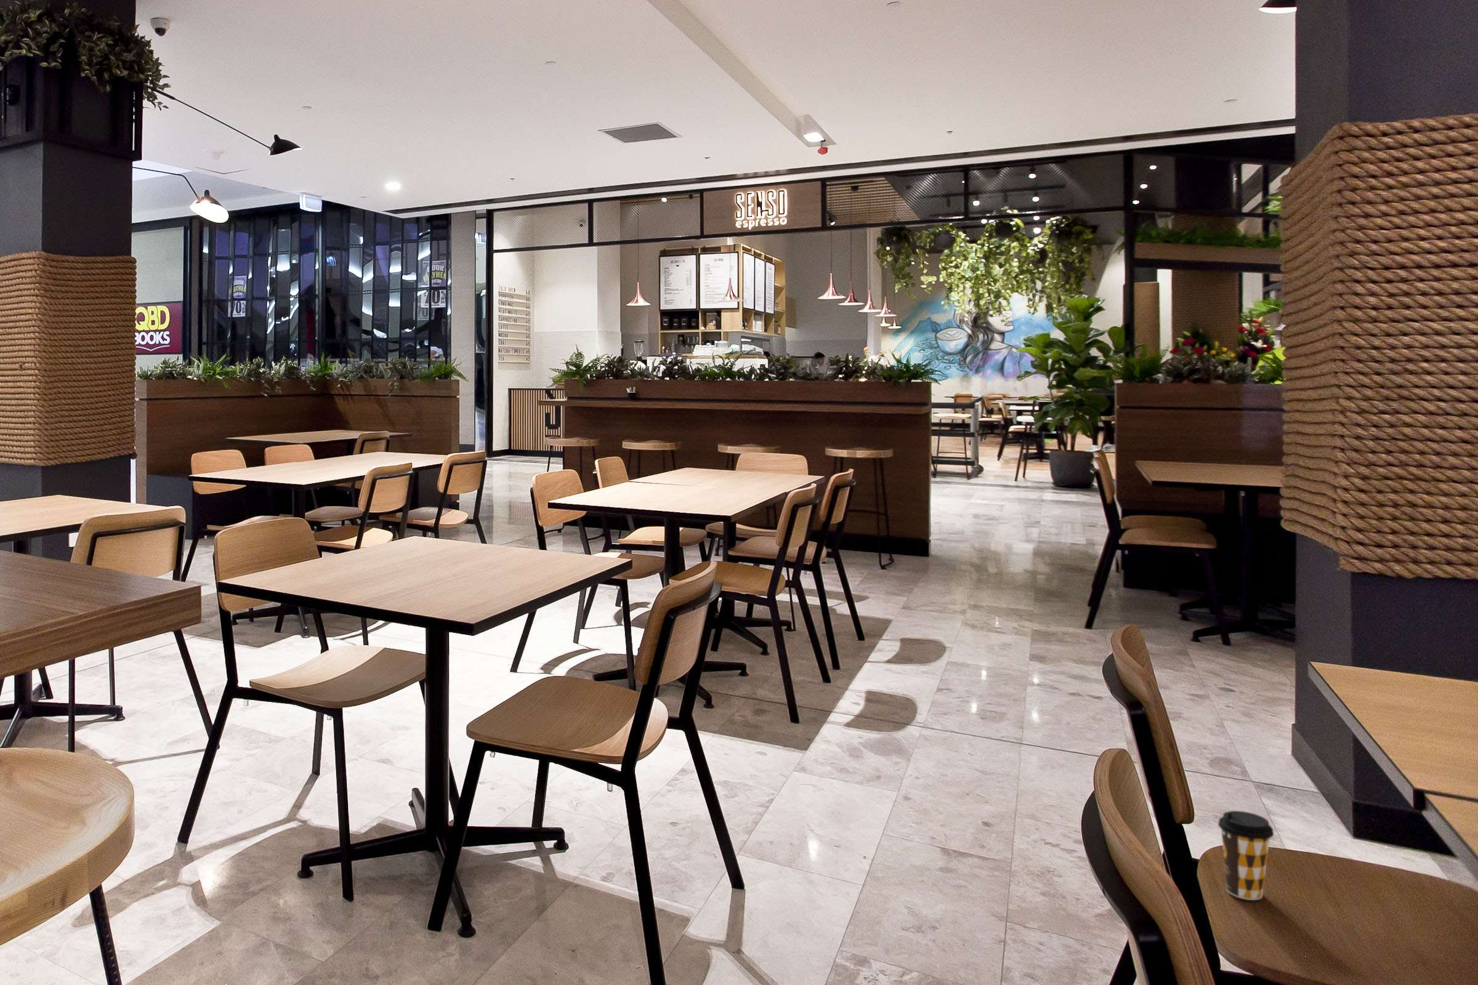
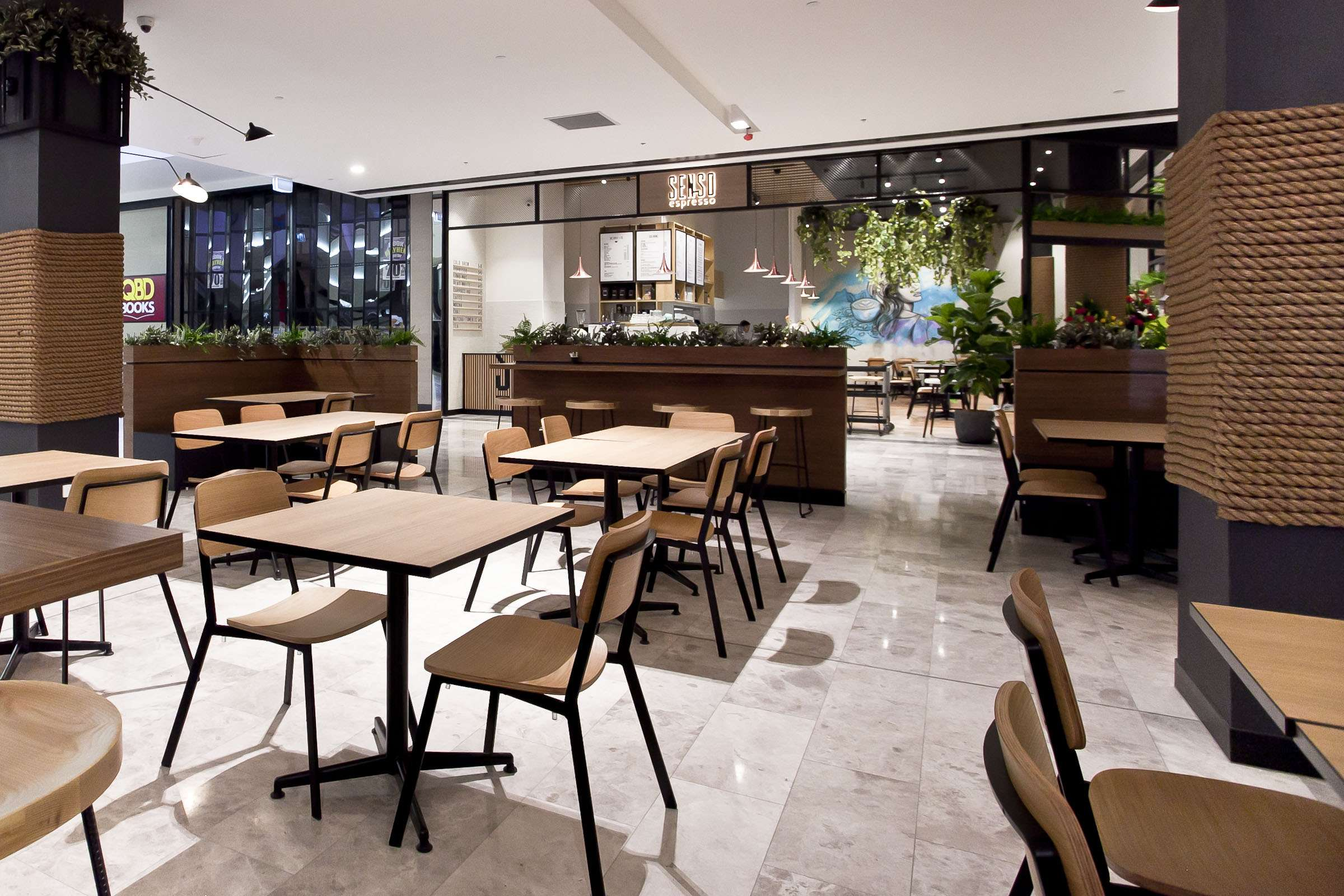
- coffee cup [1217,810,1275,900]
